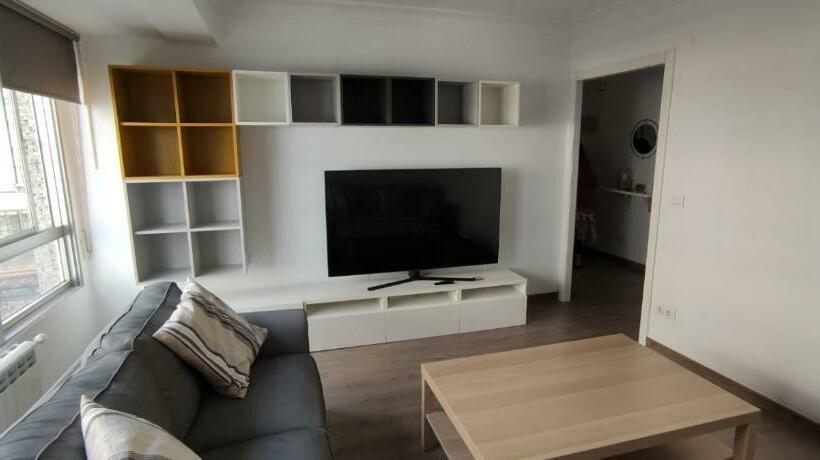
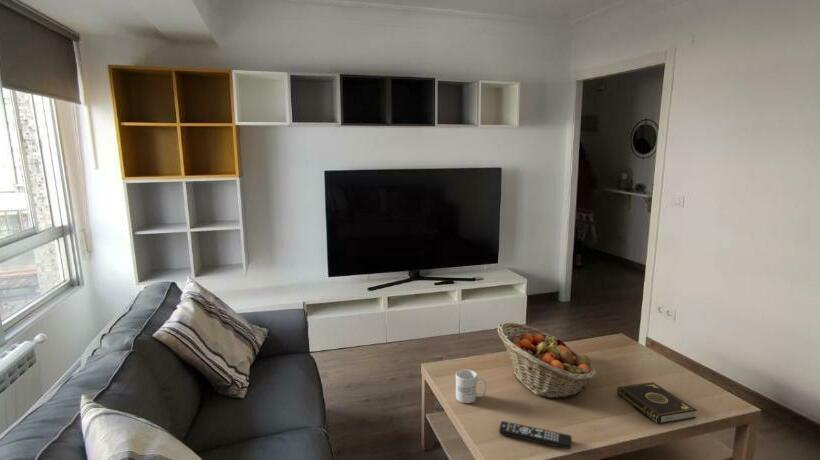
+ fruit basket [497,322,598,399]
+ book [616,381,698,425]
+ remote control [498,420,573,450]
+ mug [455,368,488,404]
